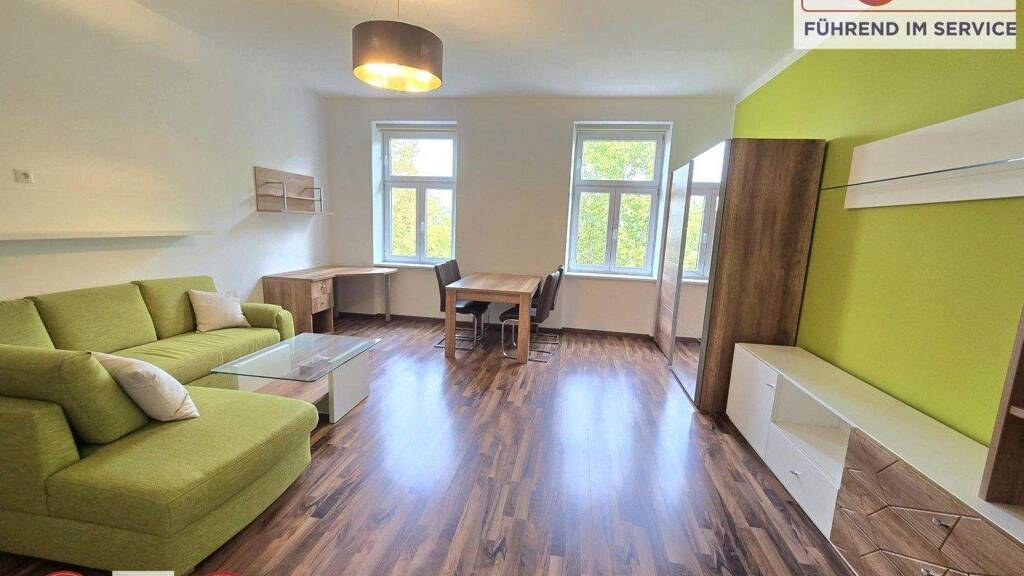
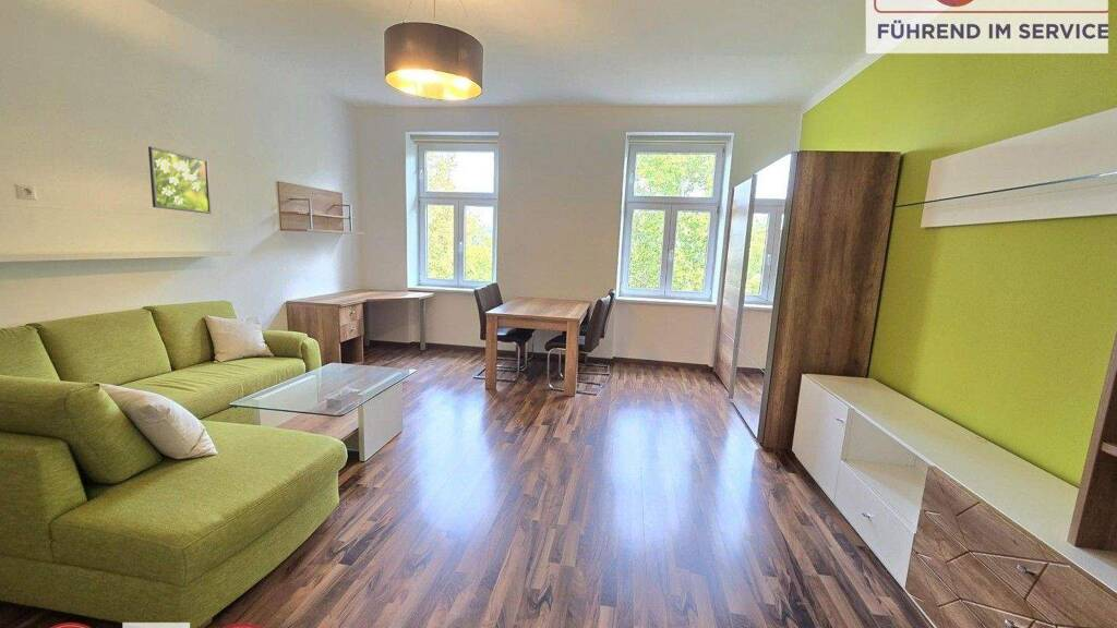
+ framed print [147,145,213,215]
